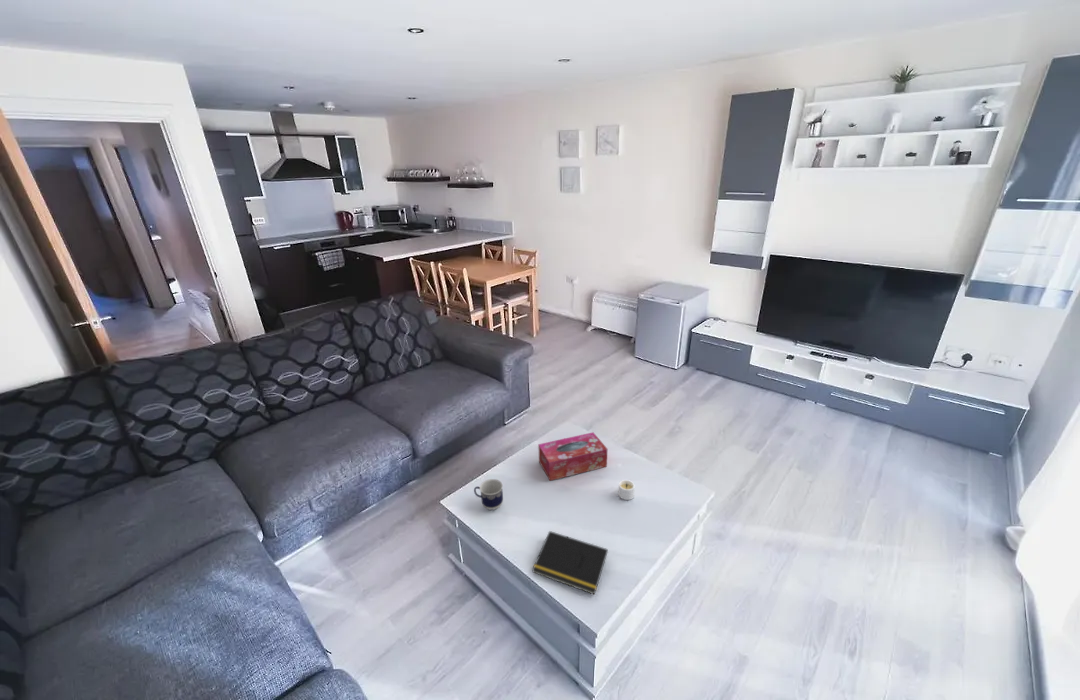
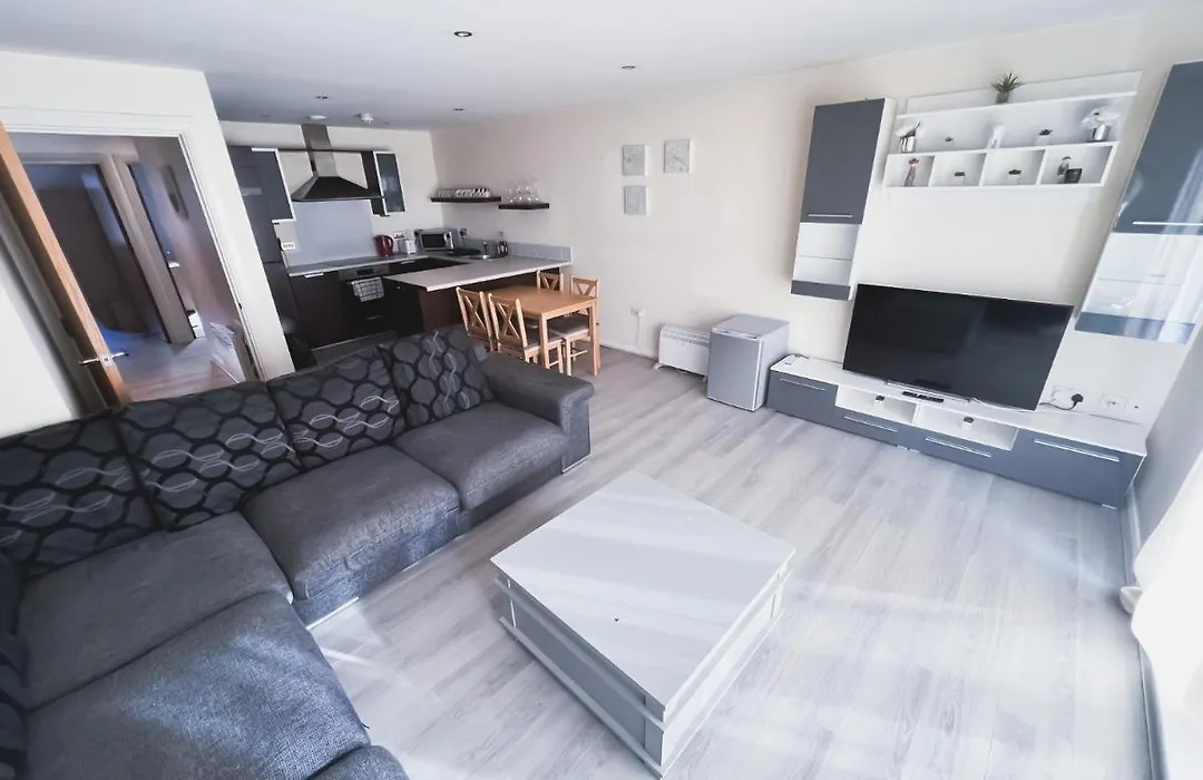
- cup [473,478,504,511]
- tissue box [537,431,608,482]
- candle [617,479,636,501]
- notepad [531,530,609,596]
